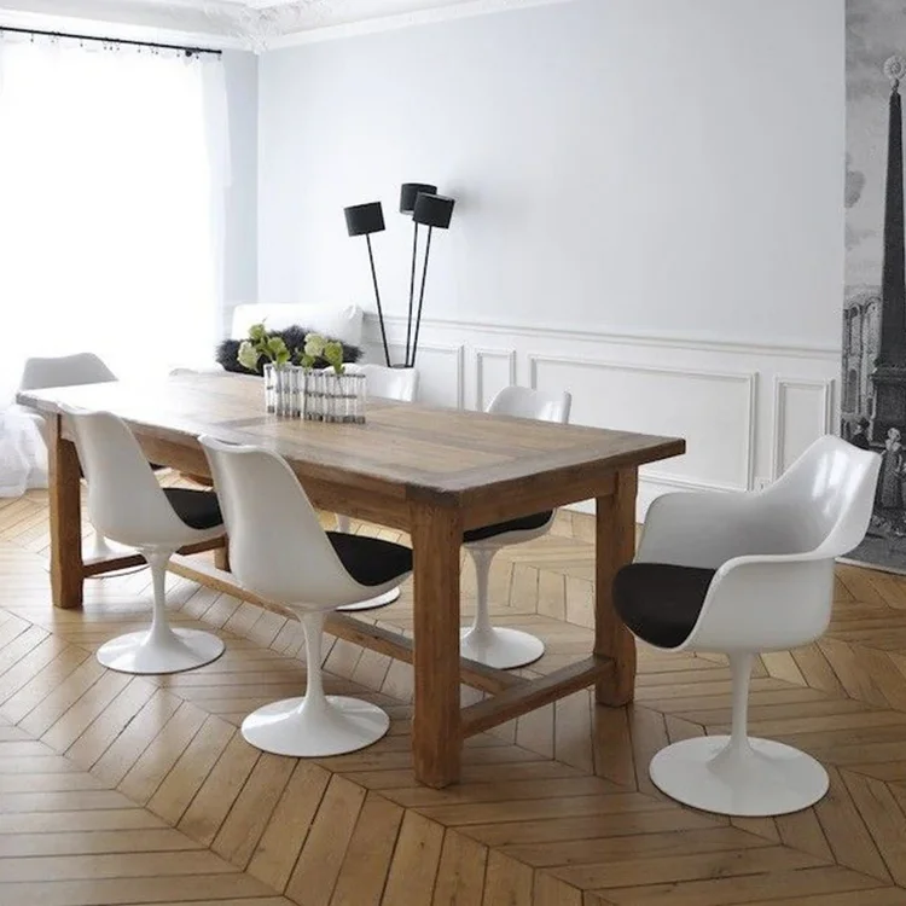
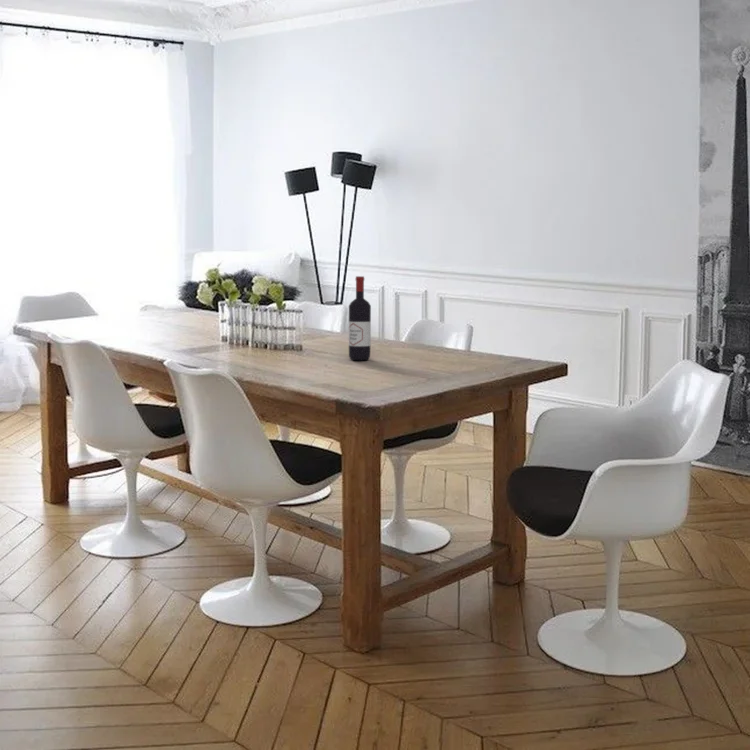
+ wine bottle [348,275,372,361]
